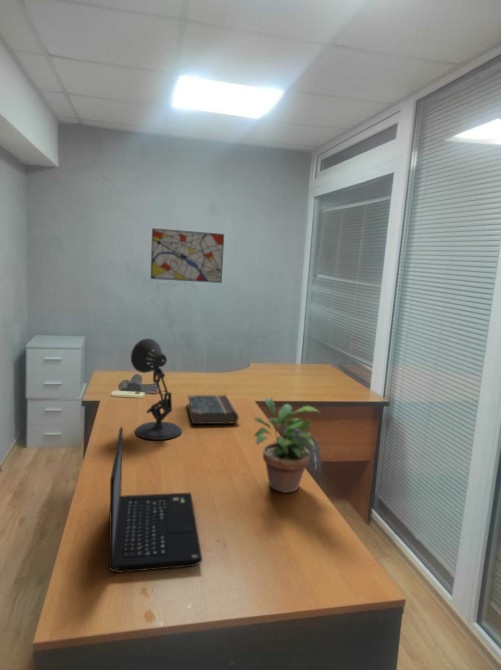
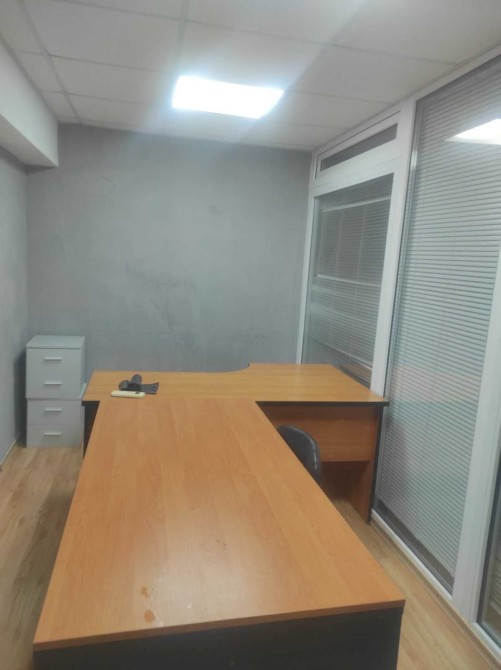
- wall art [150,227,225,284]
- book [186,394,240,425]
- laptop [108,426,203,574]
- potted plant [253,397,321,494]
- desk lamp [130,338,183,441]
